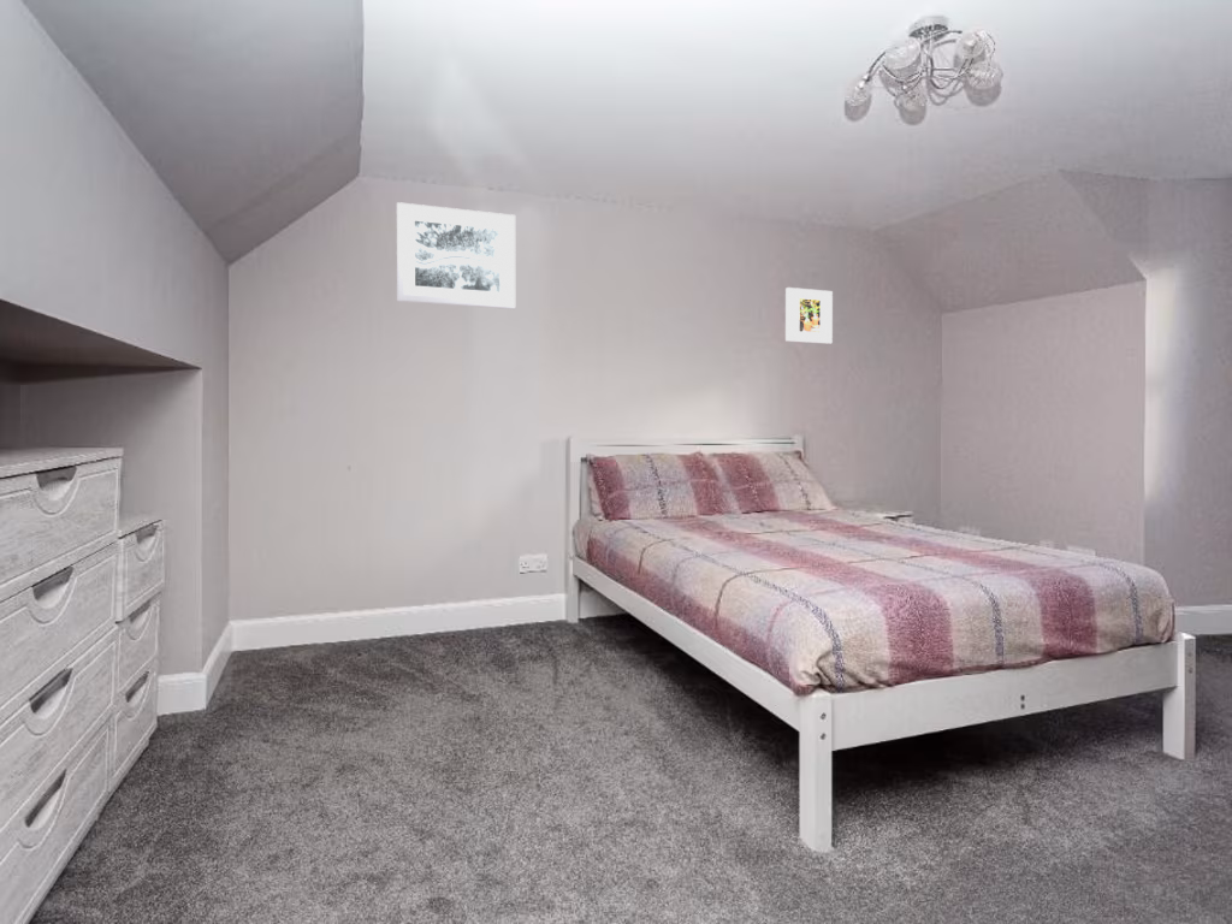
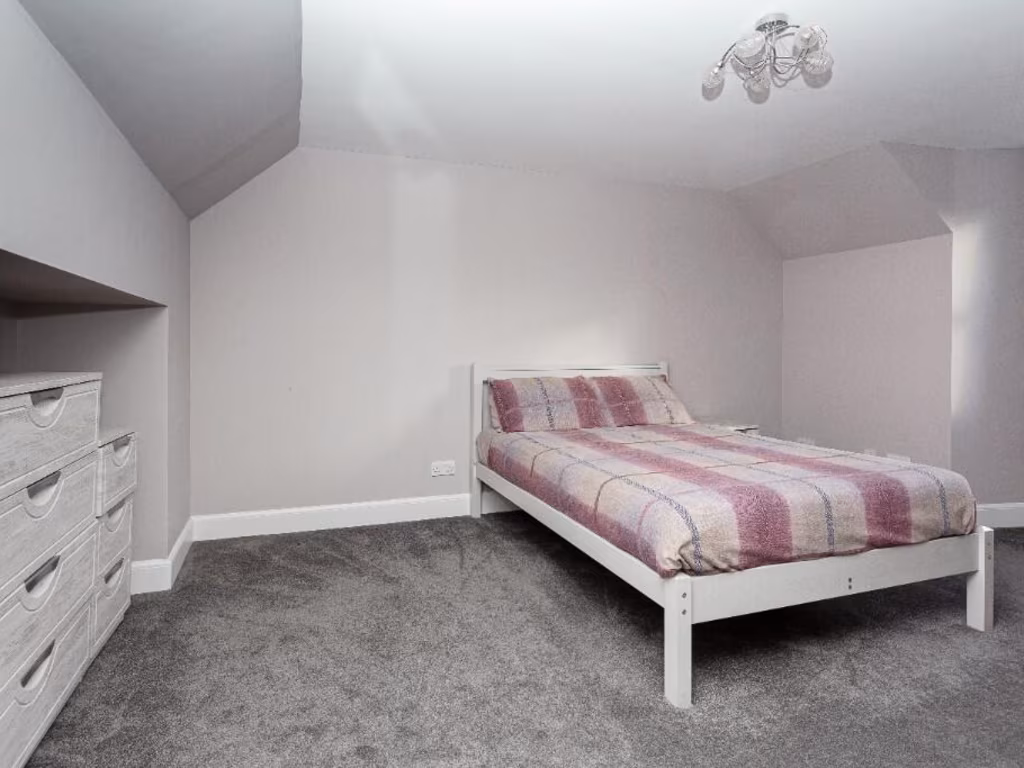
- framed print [784,286,834,345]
- wall art [396,201,516,310]
